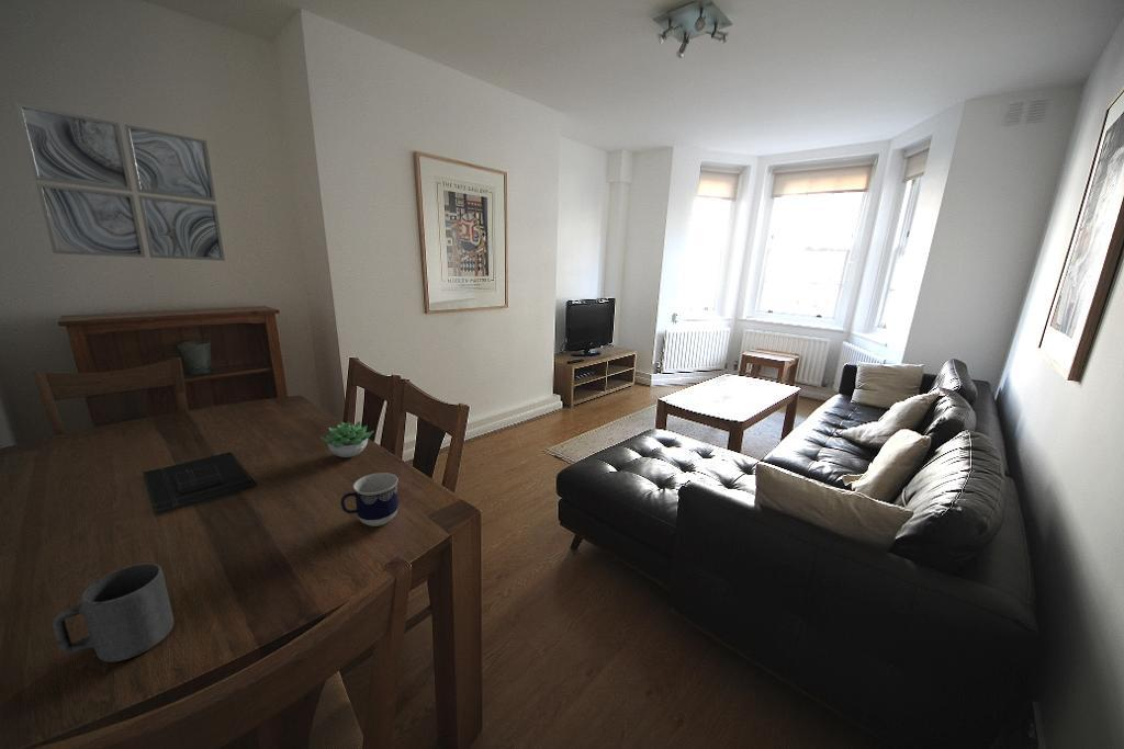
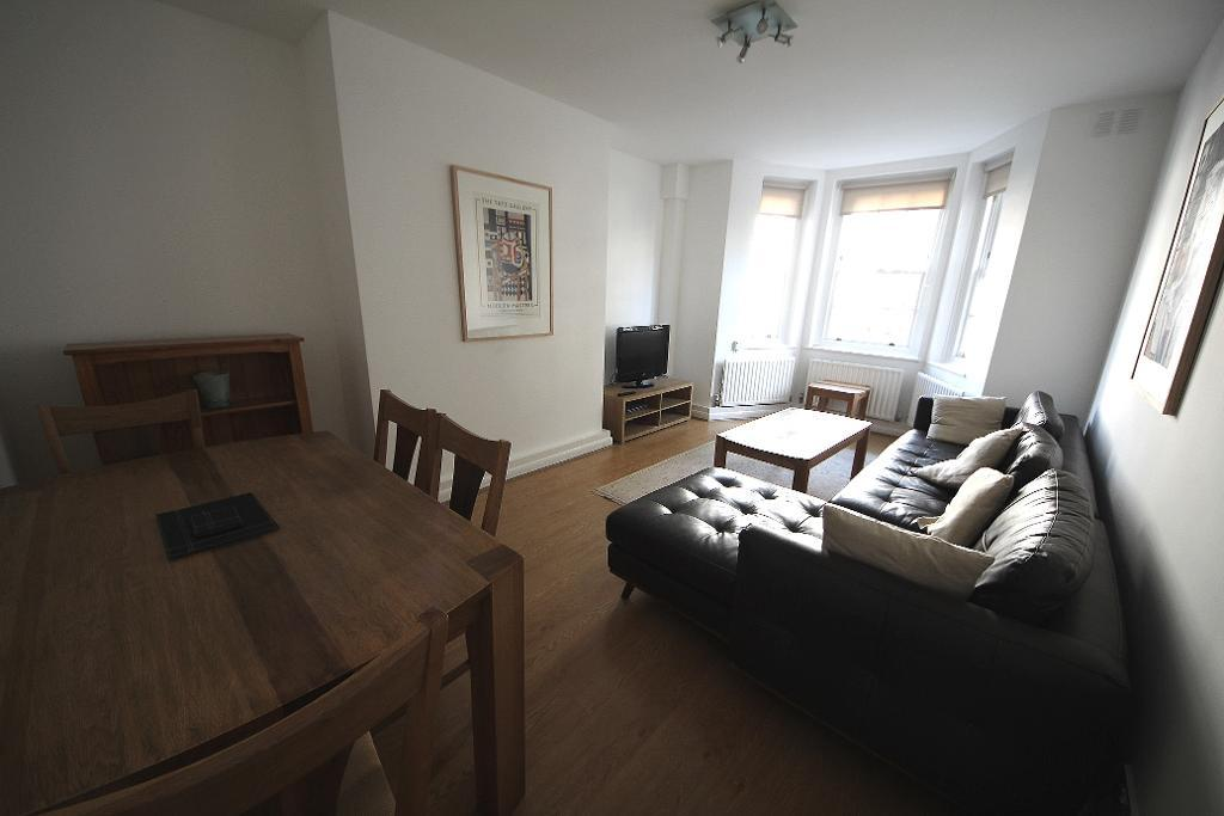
- cup [340,472,400,527]
- mug [52,563,175,662]
- succulent plant [319,420,374,458]
- wall art [14,102,226,262]
